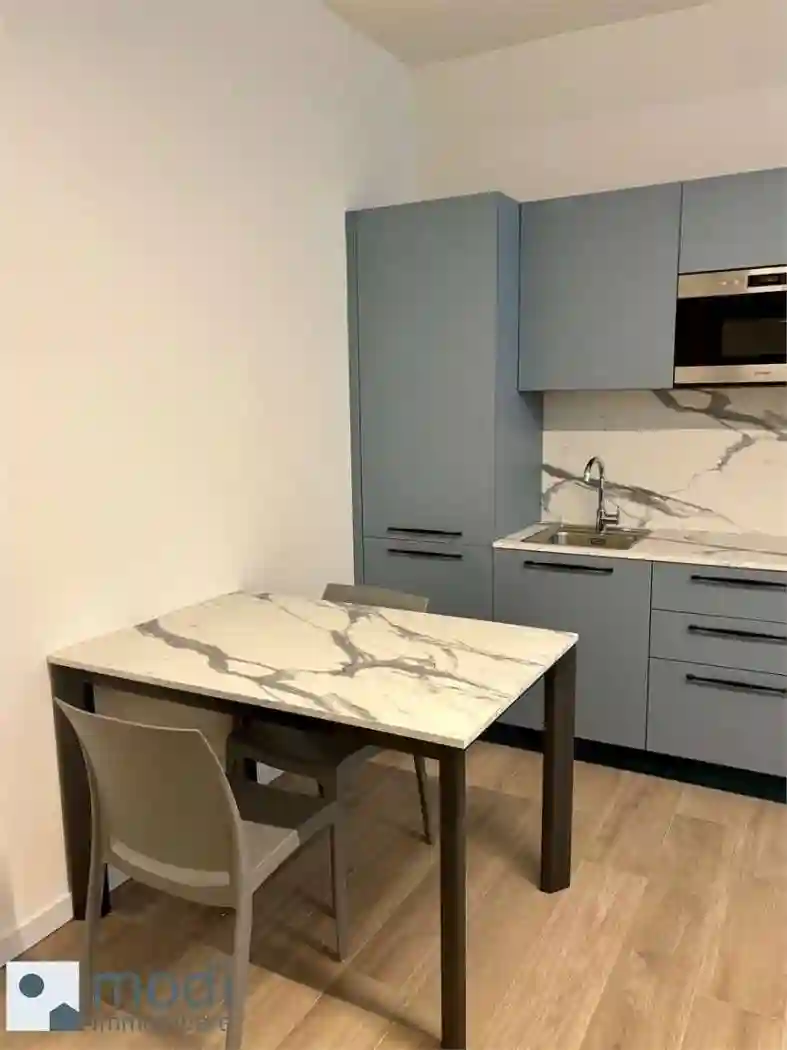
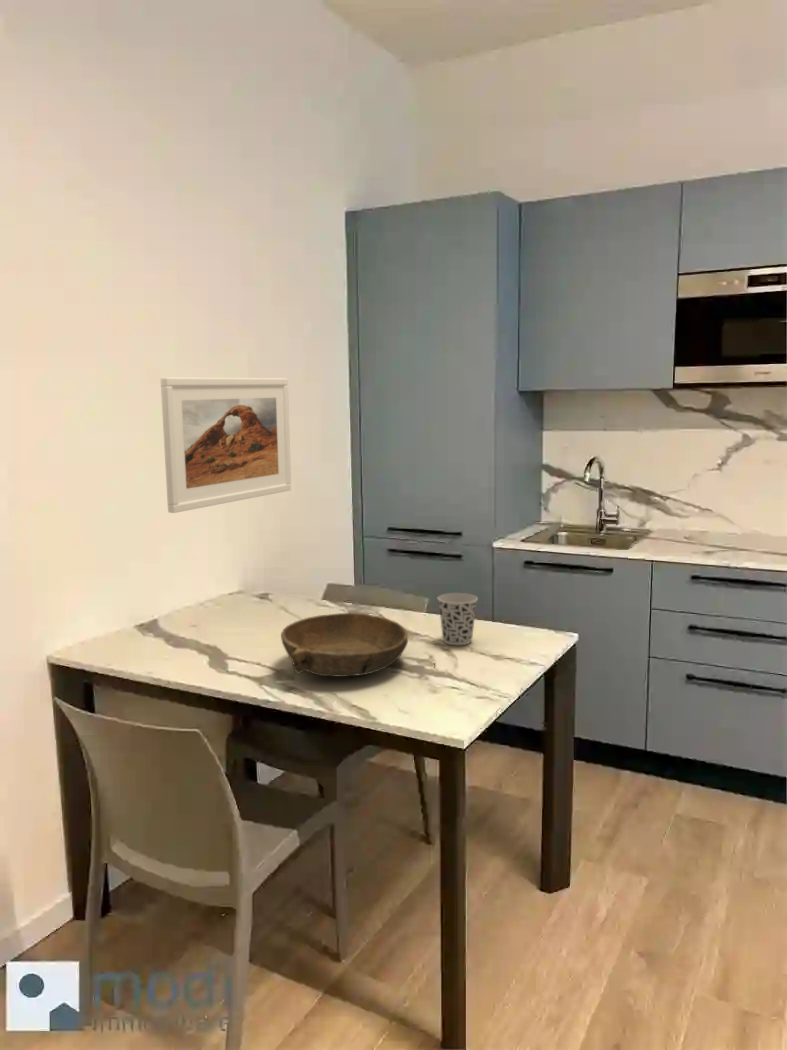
+ cup [437,592,479,646]
+ bowl [280,612,409,678]
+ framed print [160,377,292,514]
